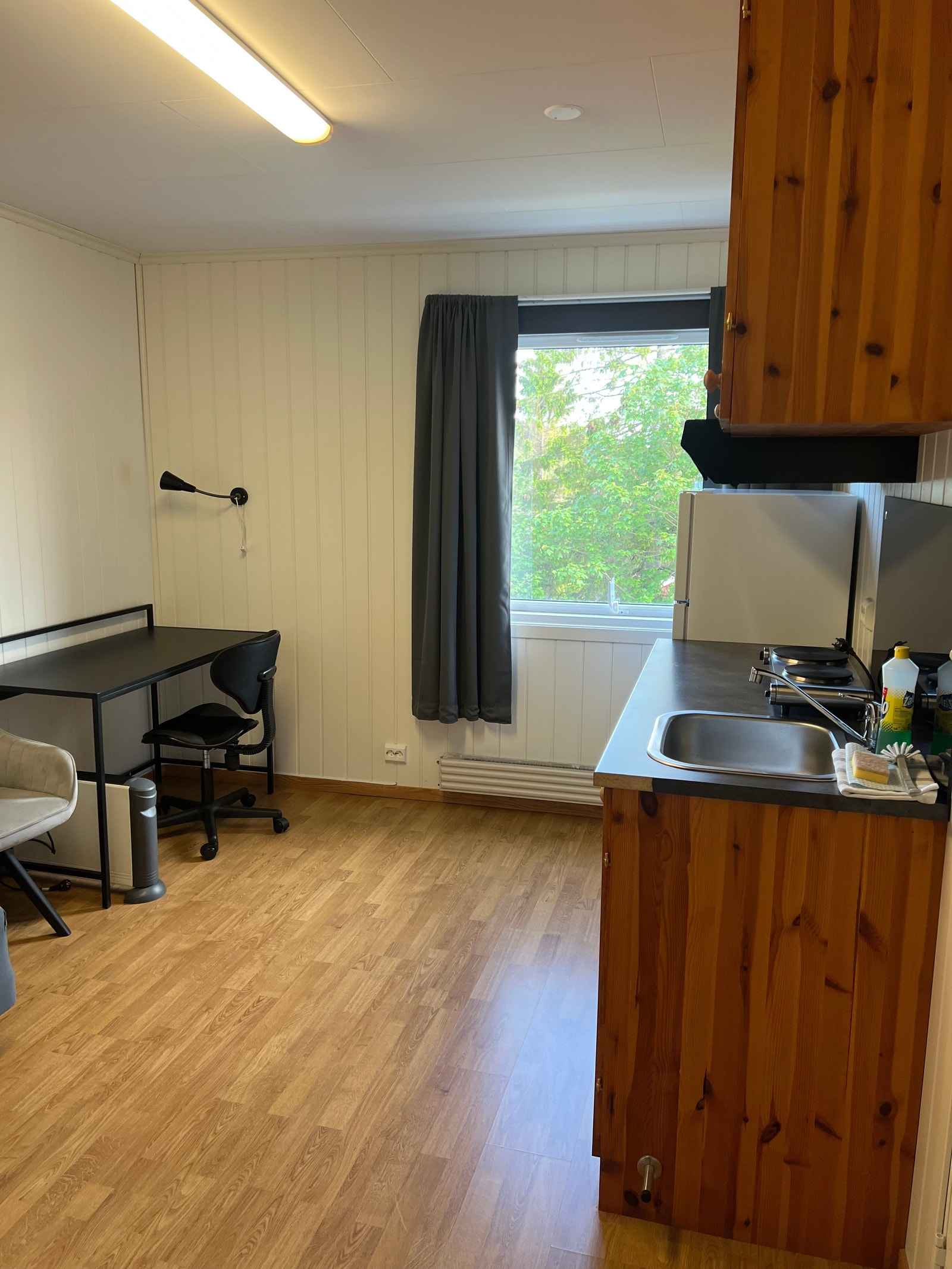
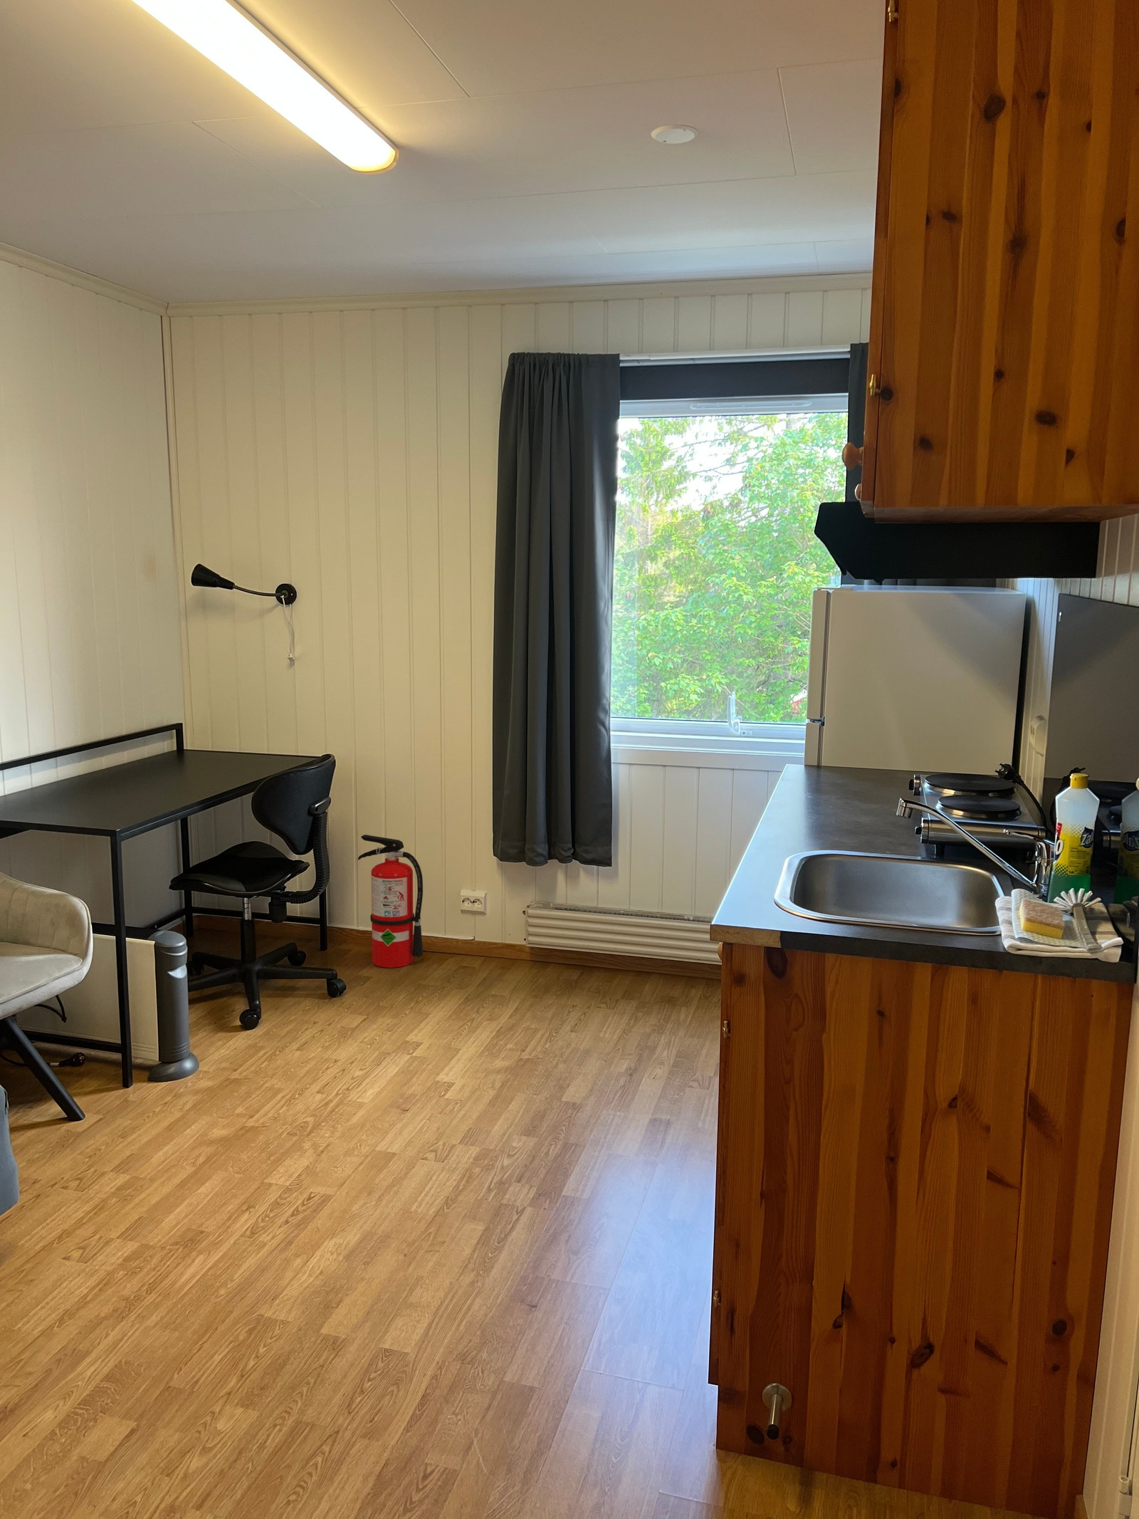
+ fire extinguisher [358,834,424,968]
